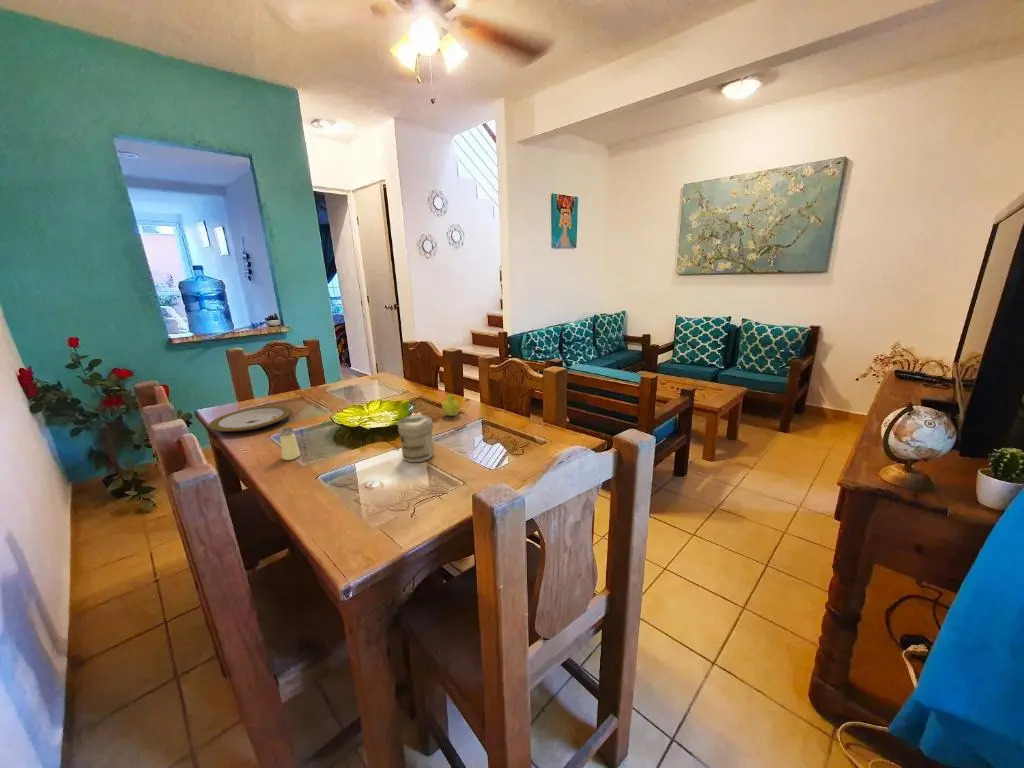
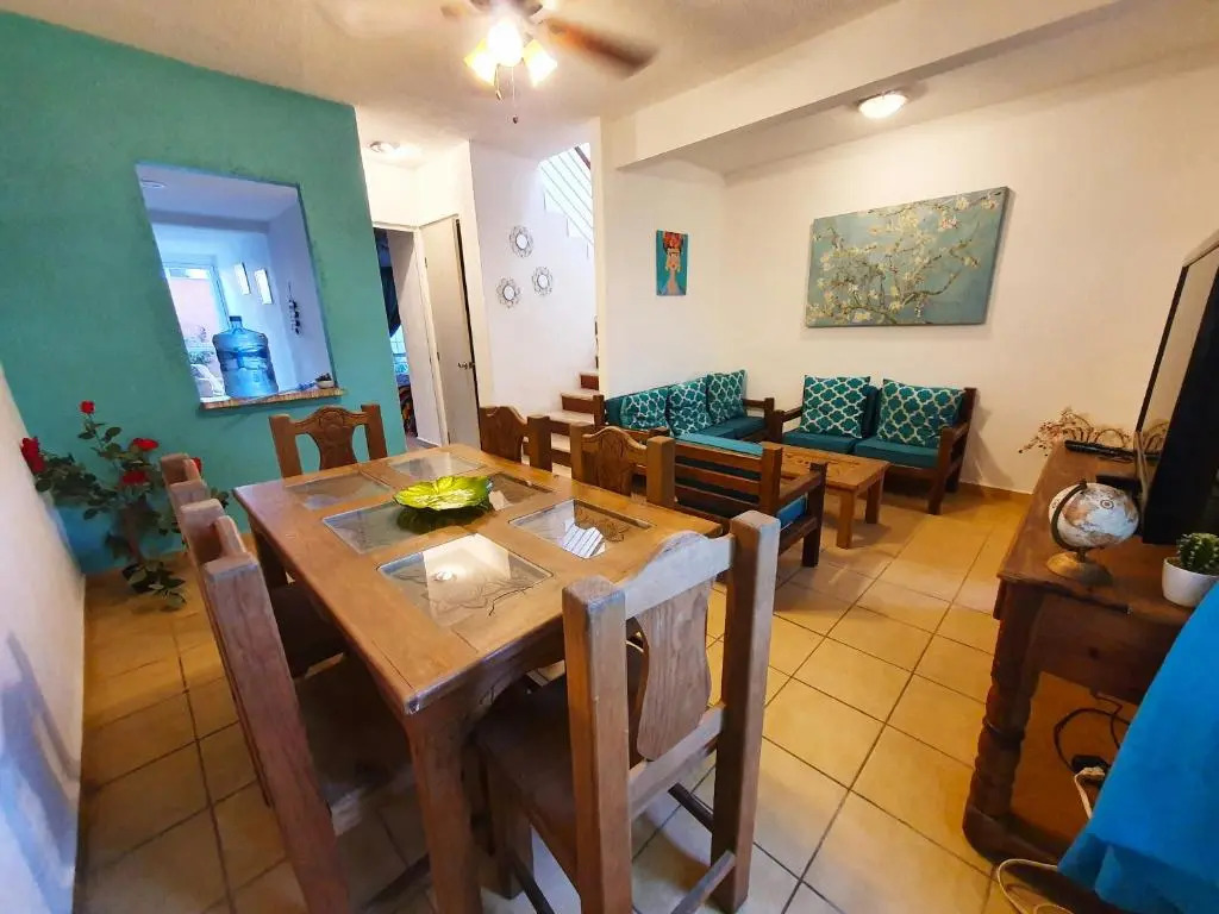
- plate [208,405,293,433]
- saltshaker [278,426,301,461]
- fruit [441,385,461,417]
- jar [397,414,434,463]
